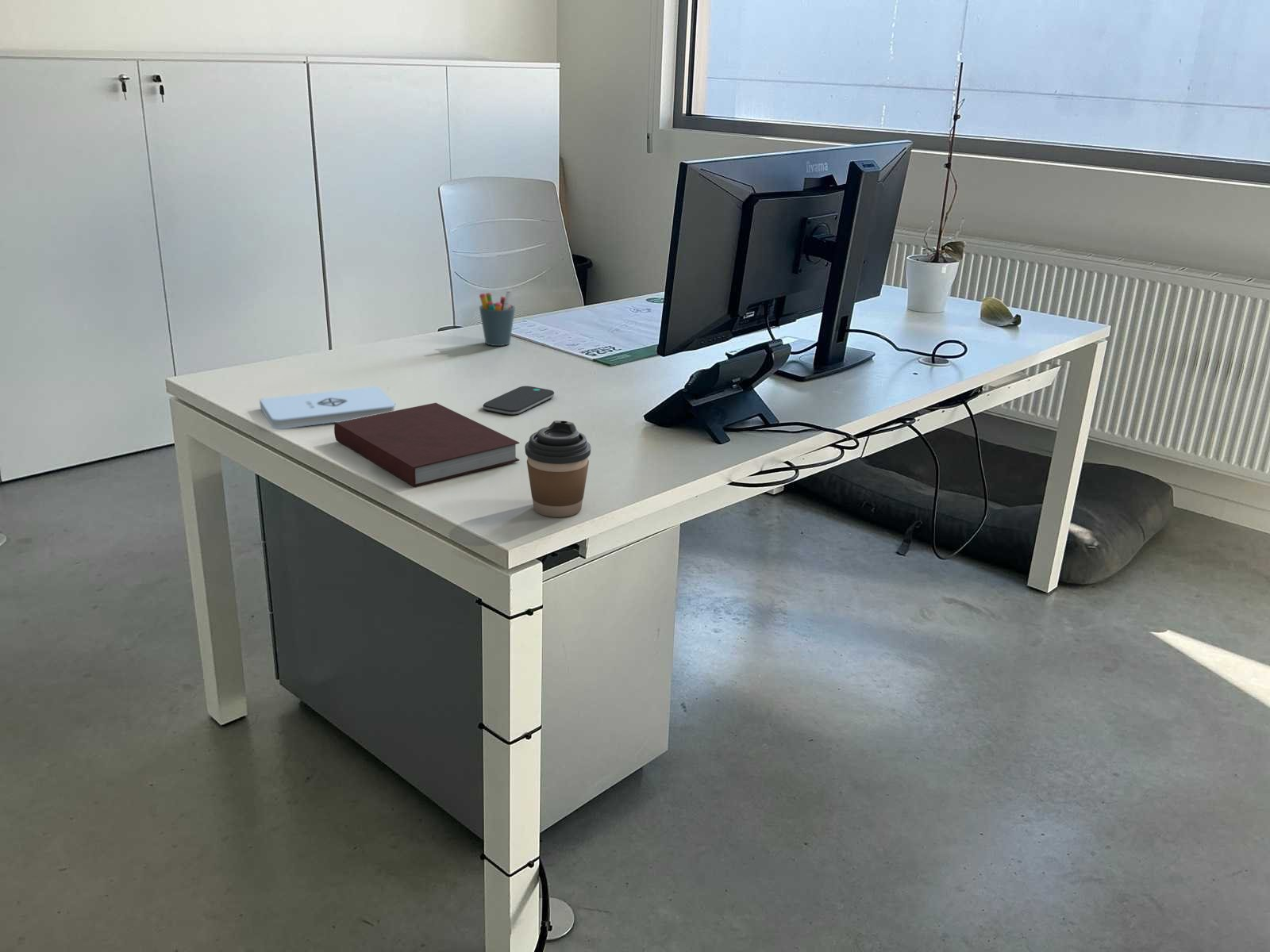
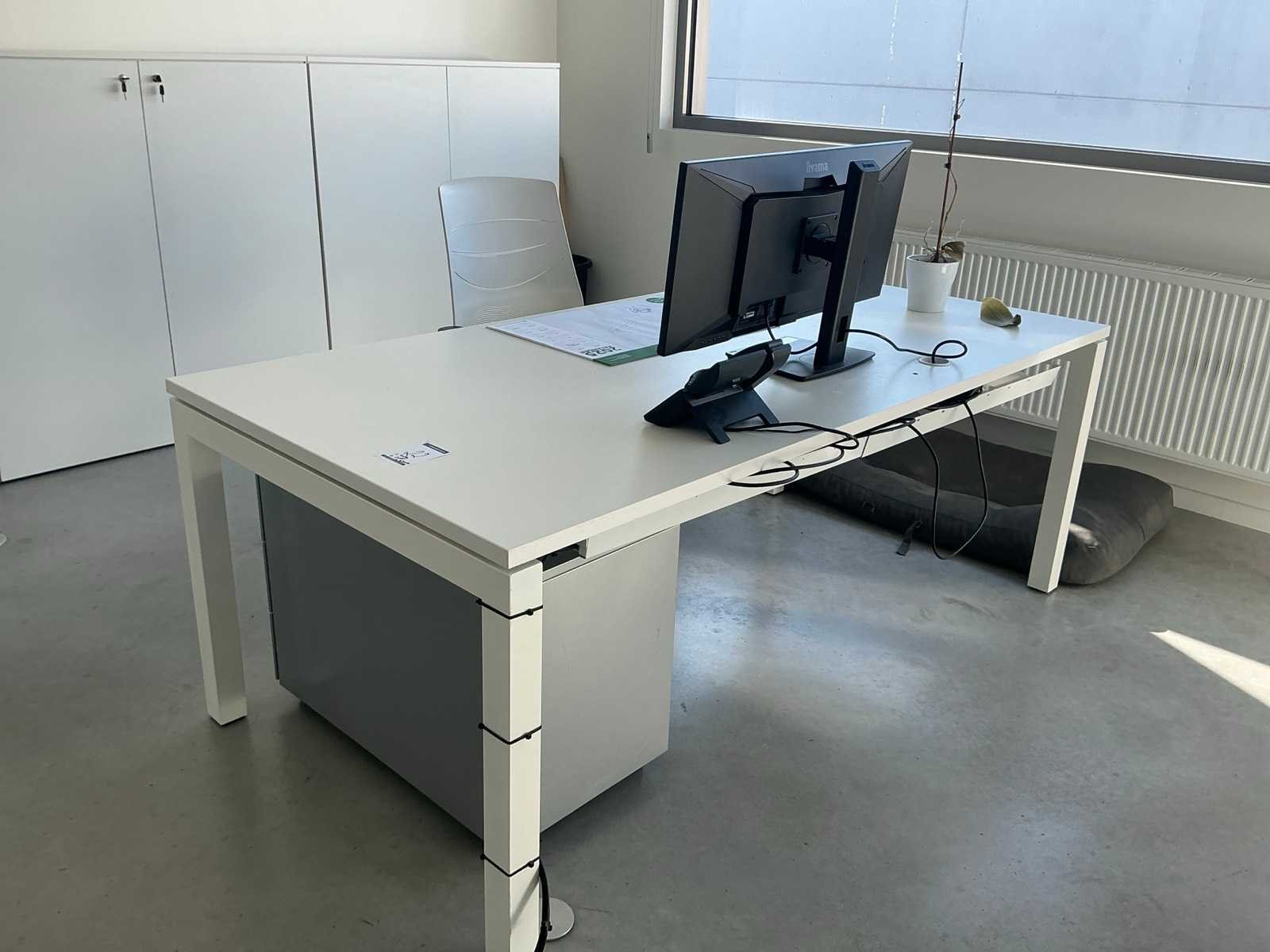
- notebook [333,402,520,488]
- coffee cup [524,420,591,518]
- notepad [259,386,396,430]
- smartphone [483,386,555,416]
- pen holder [479,290,516,347]
